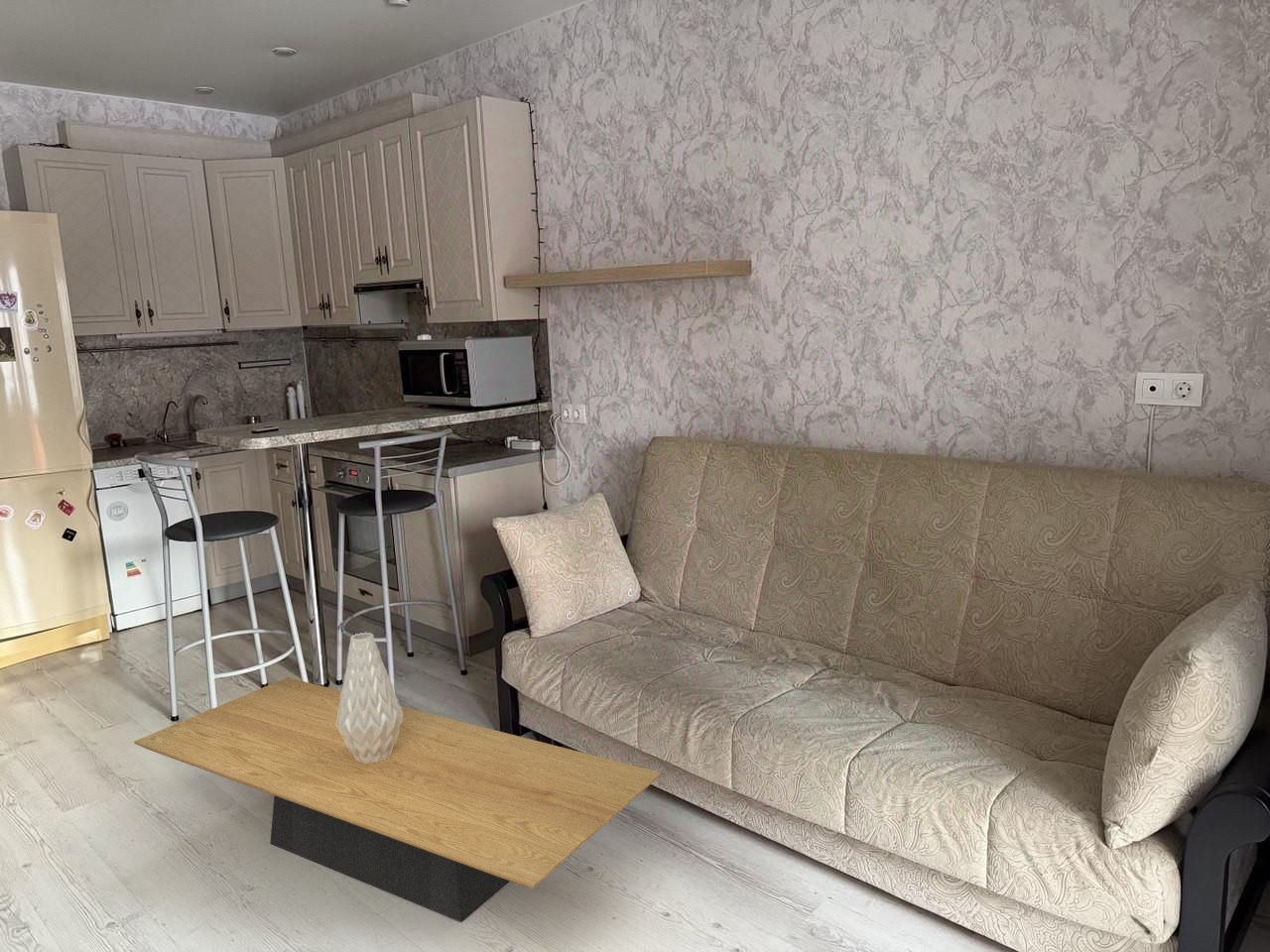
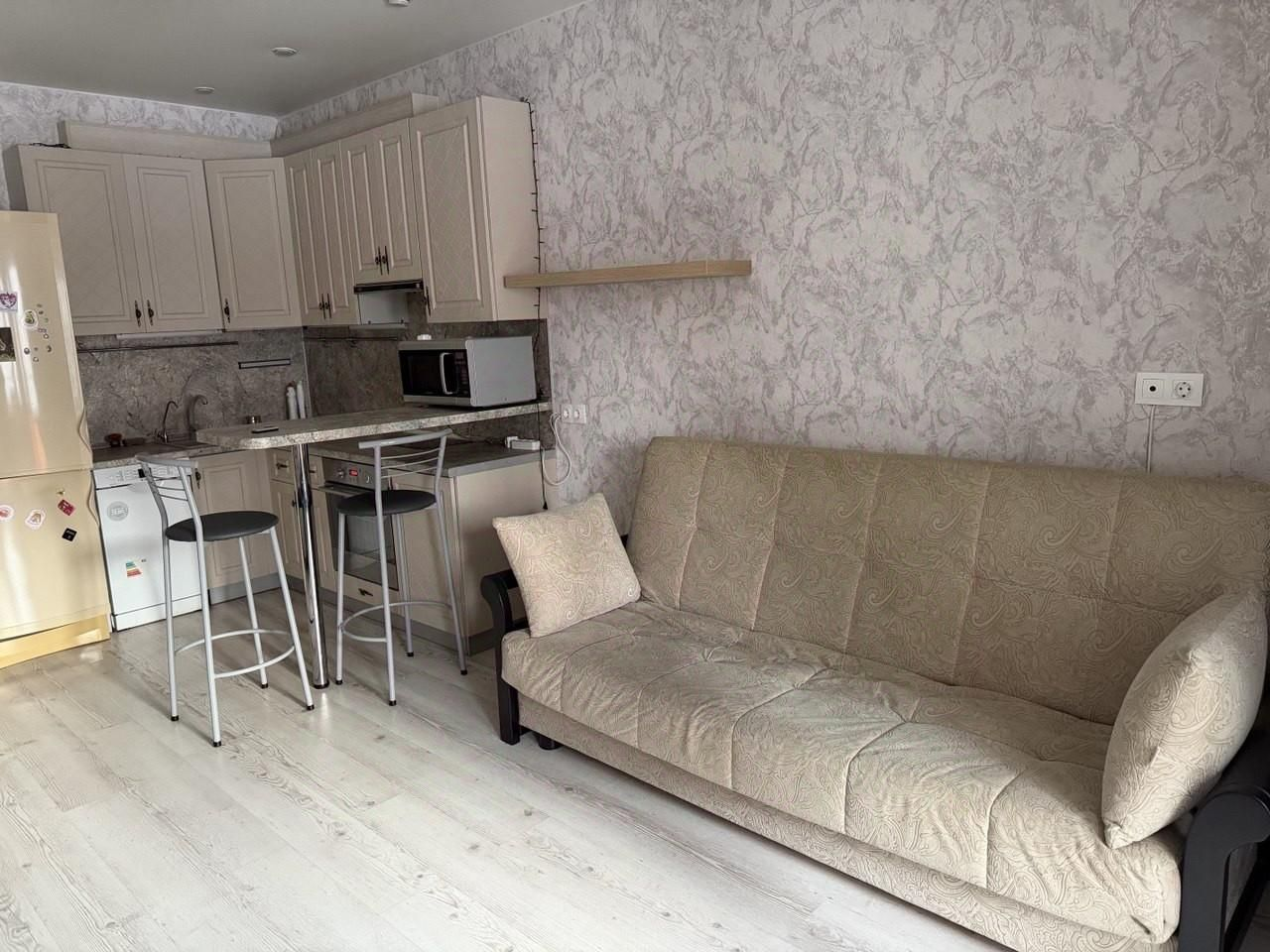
- vase [336,632,403,764]
- coffee table [133,676,662,922]
